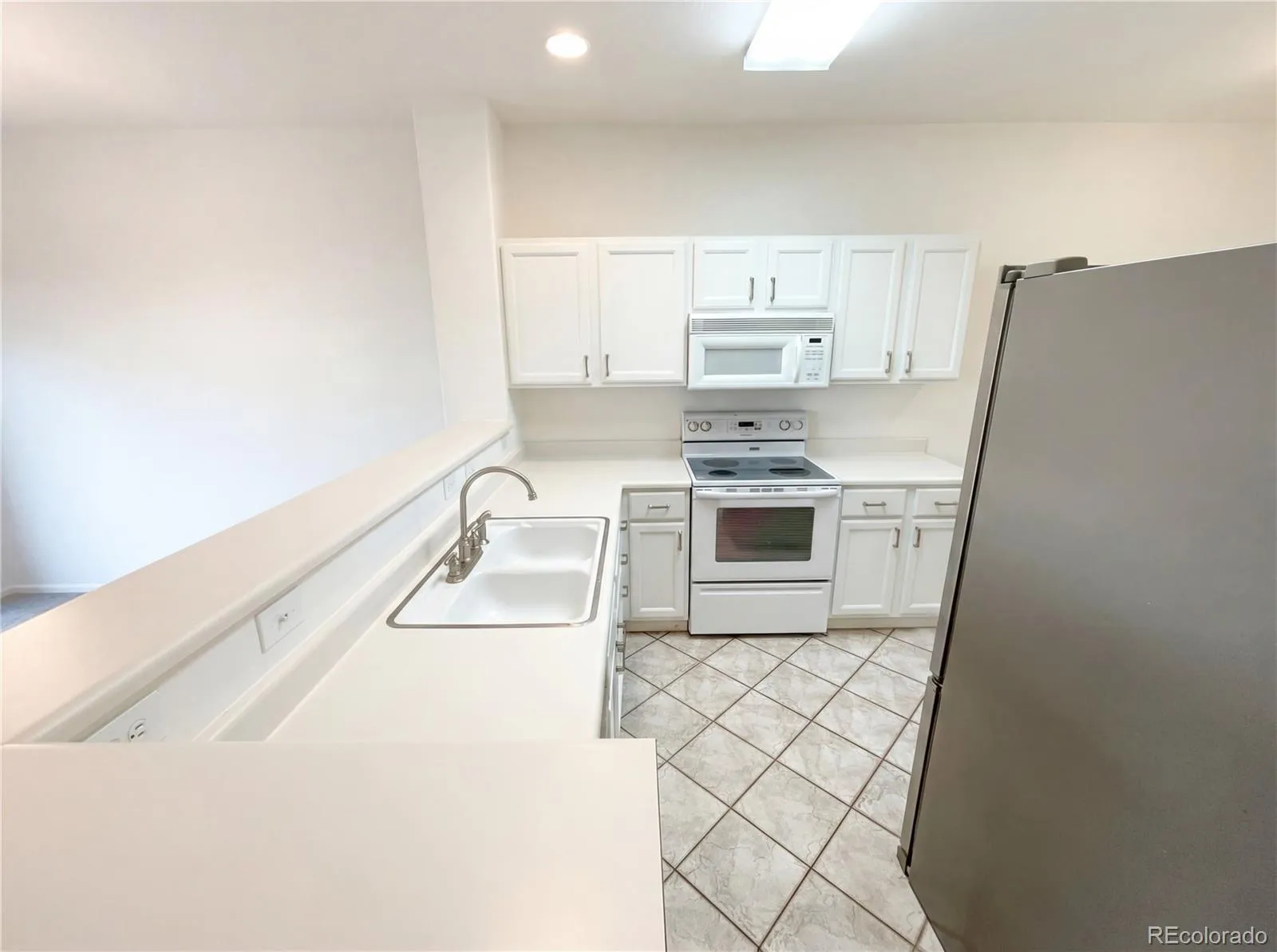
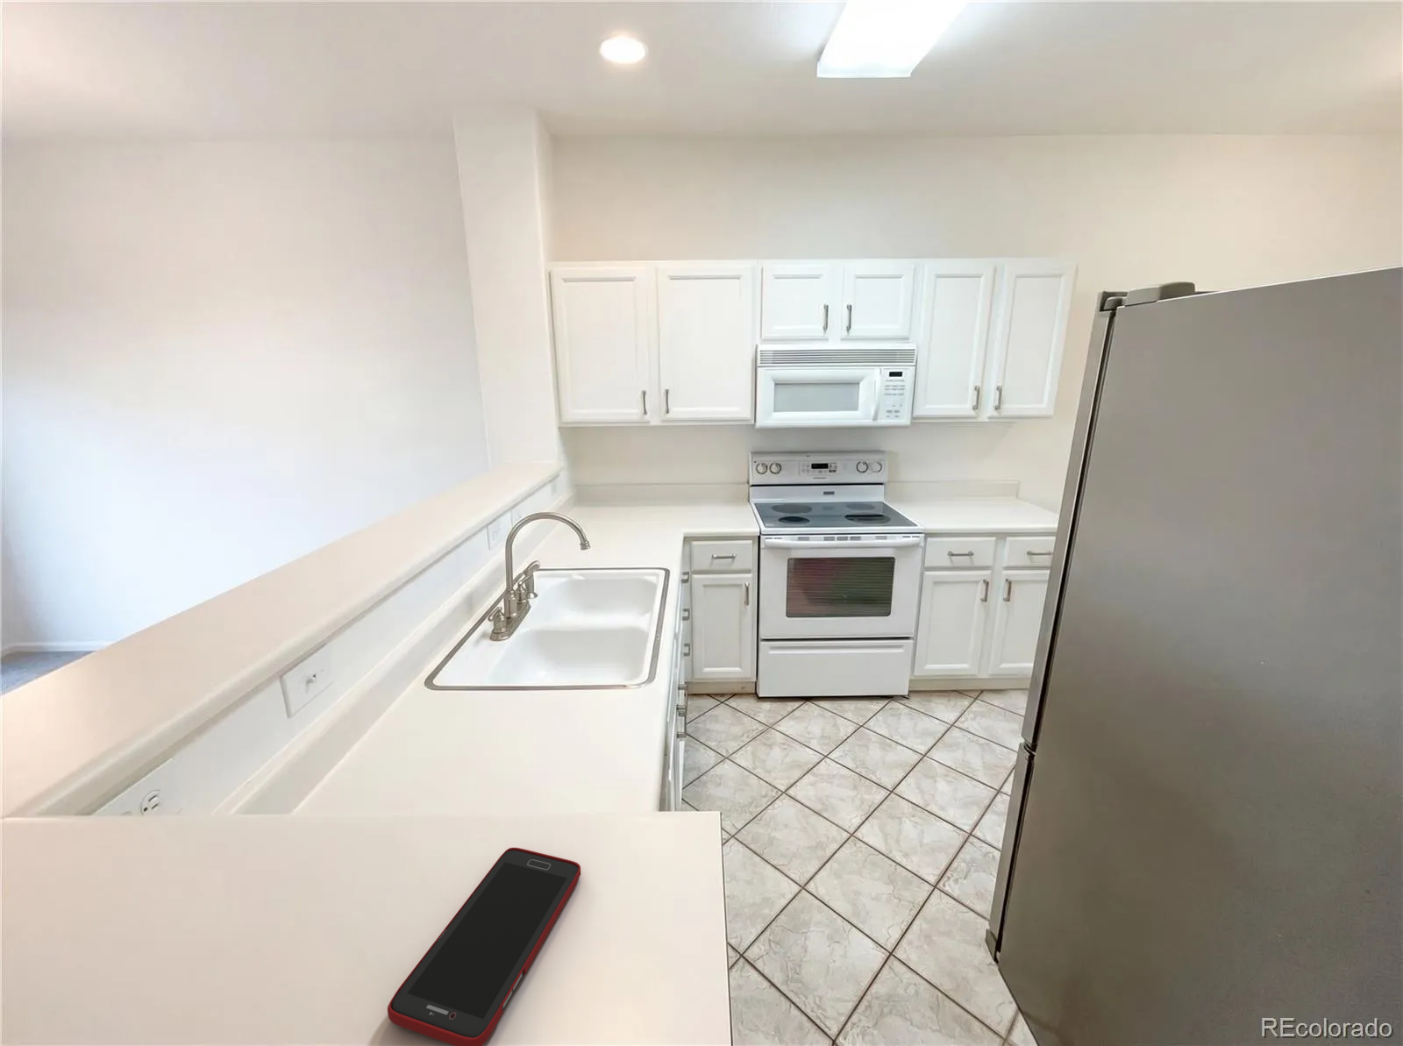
+ cell phone [387,847,581,1046]
